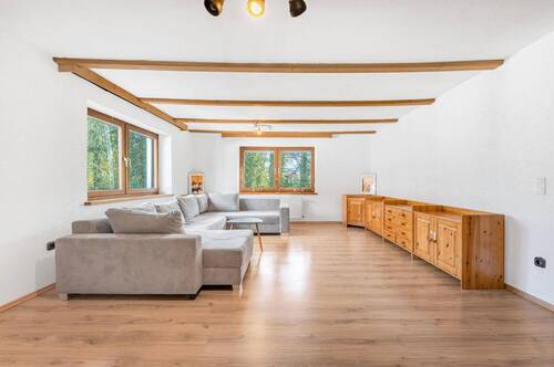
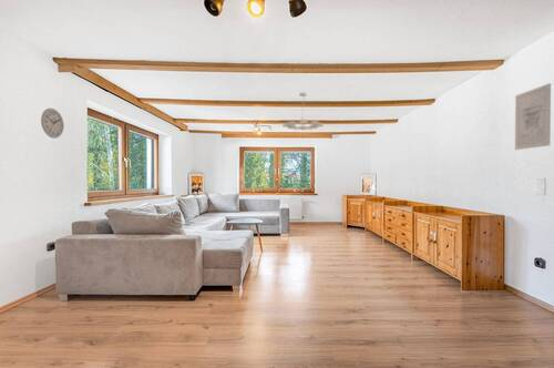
+ wall art [514,82,552,151]
+ wall clock [40,108,65,140]
+ chandelier [281,91,325,132]
